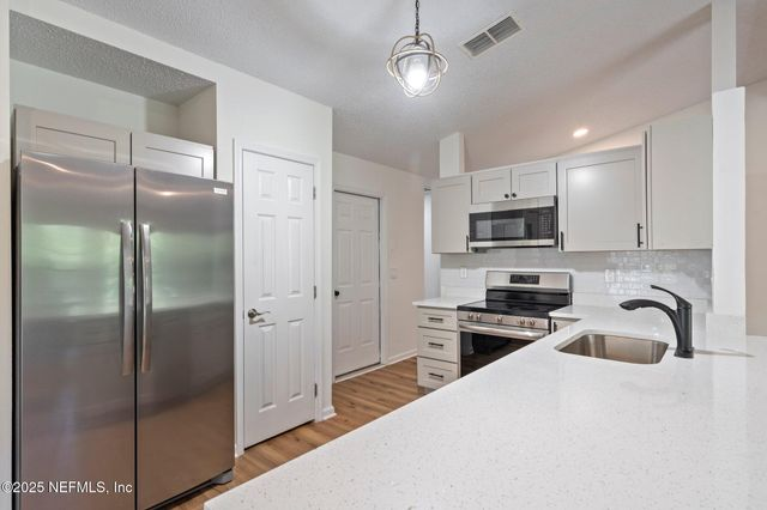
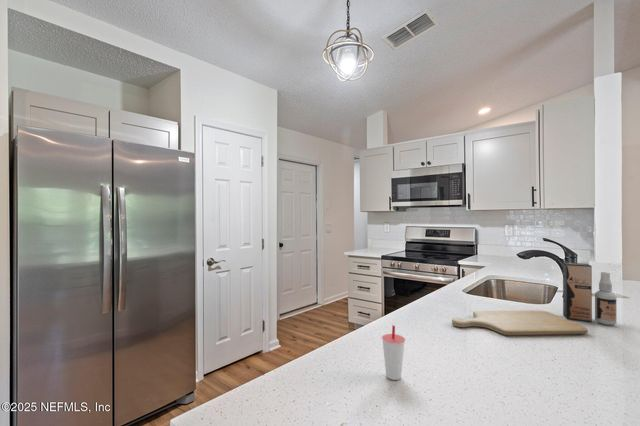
+ chopping board [451,310,589,336]
+ spray bottle [562,261,618,326]
+ cup [381,324,406,381]
